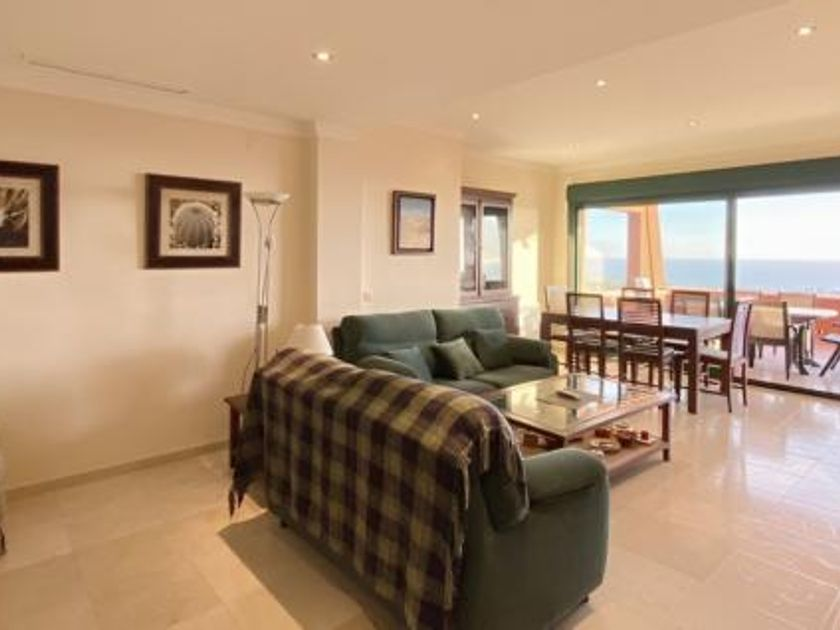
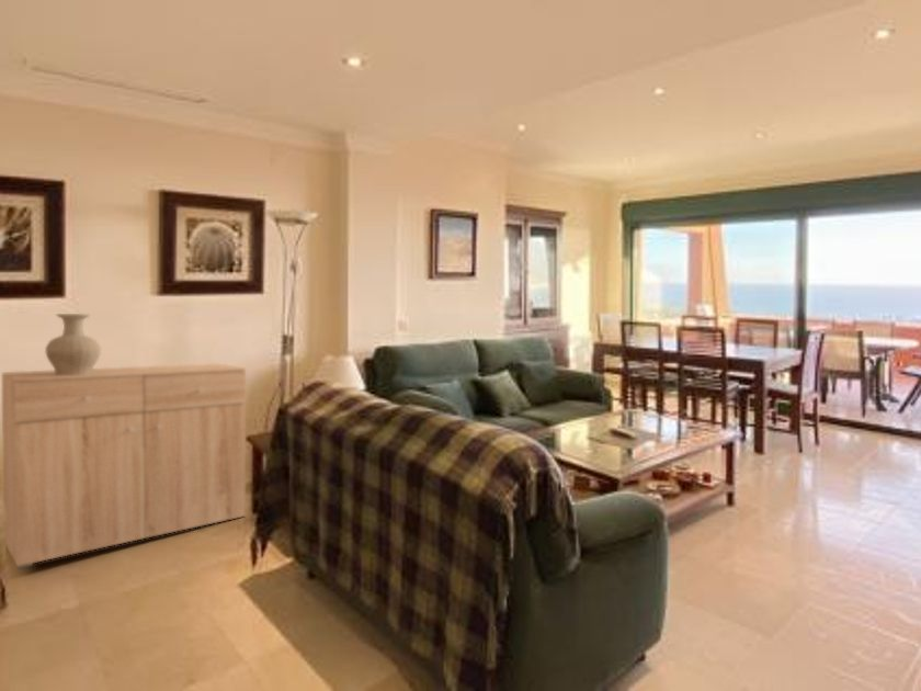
+ dresser [1,363,247,570]
+ vase [44,313,102,375]
